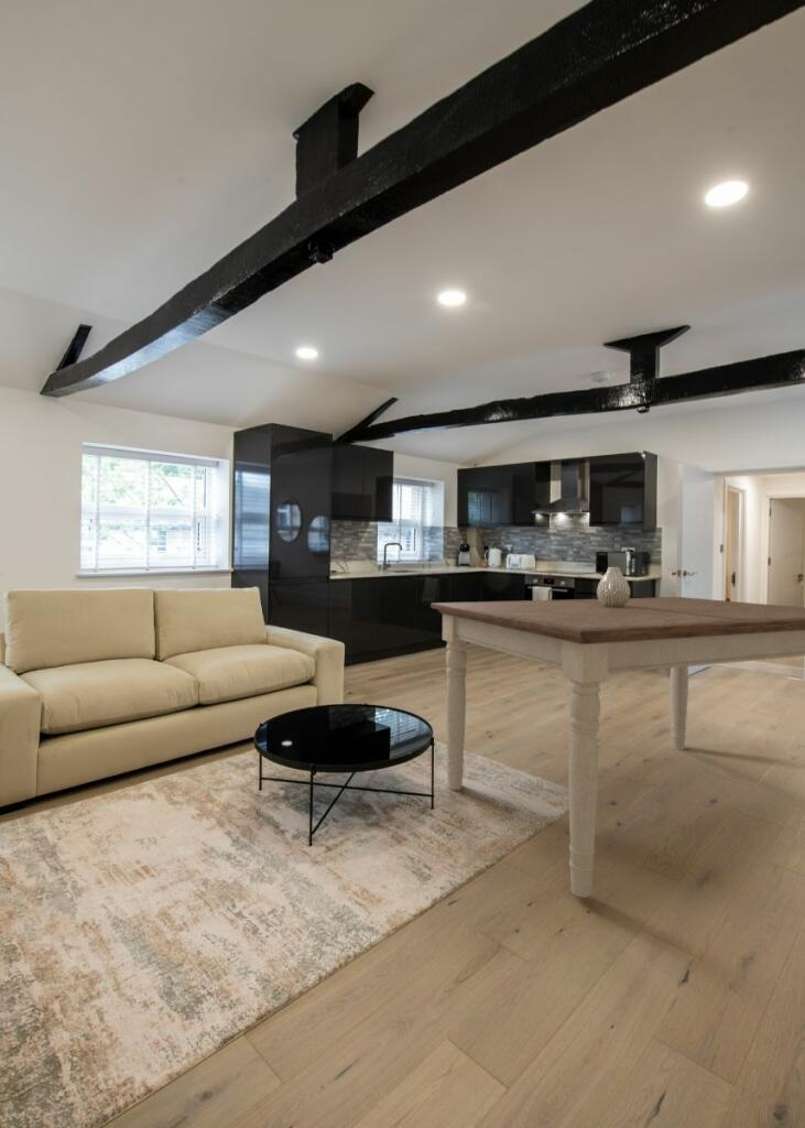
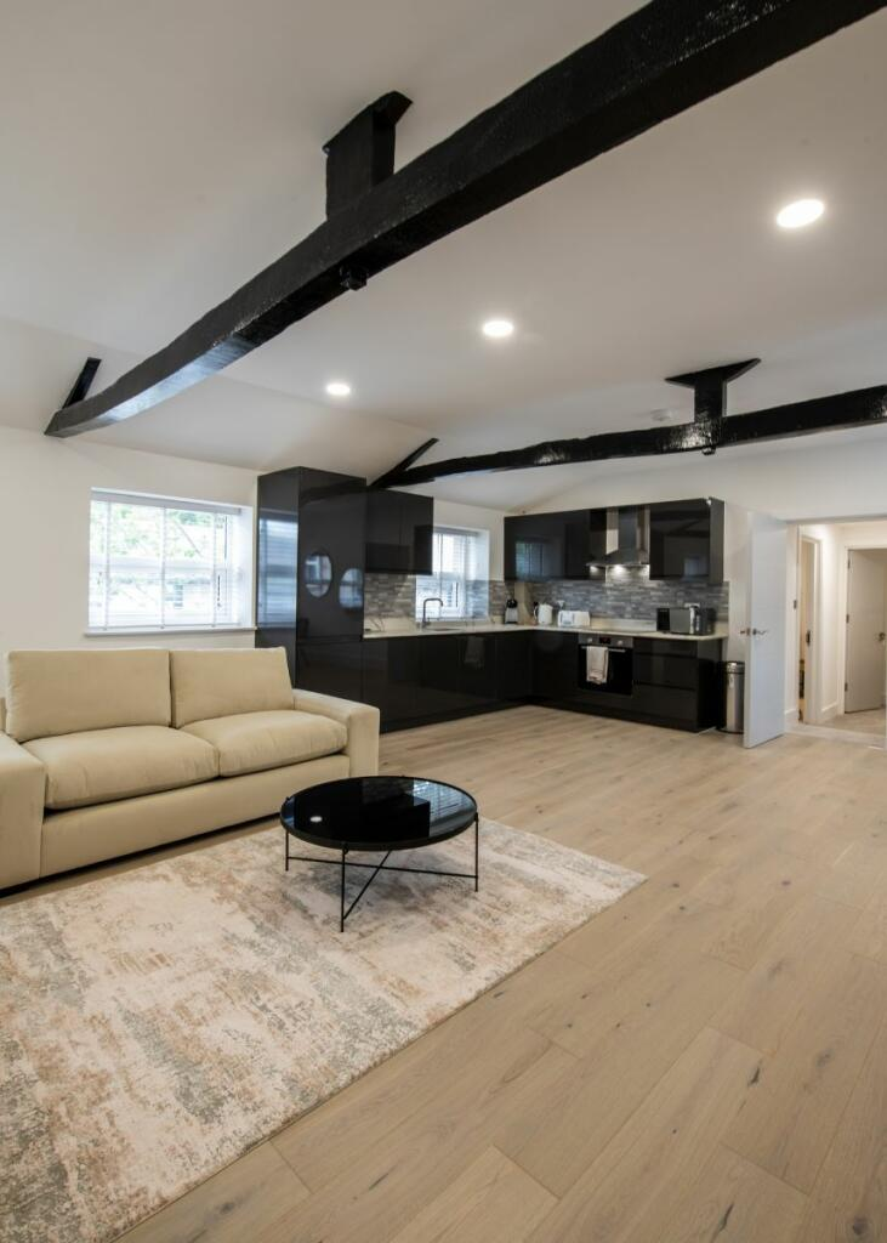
- vase [596,566,631,607]
- dining table [429,596,805,899]
